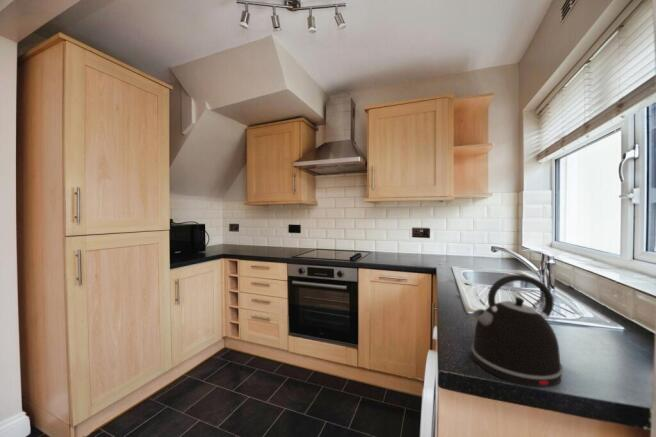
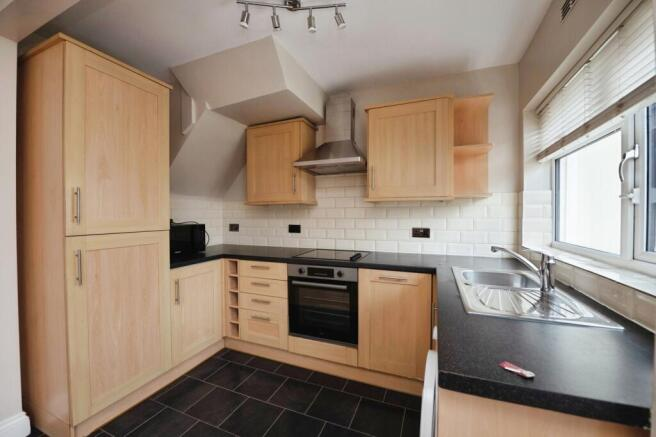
- kettle [471,274,564,388]
